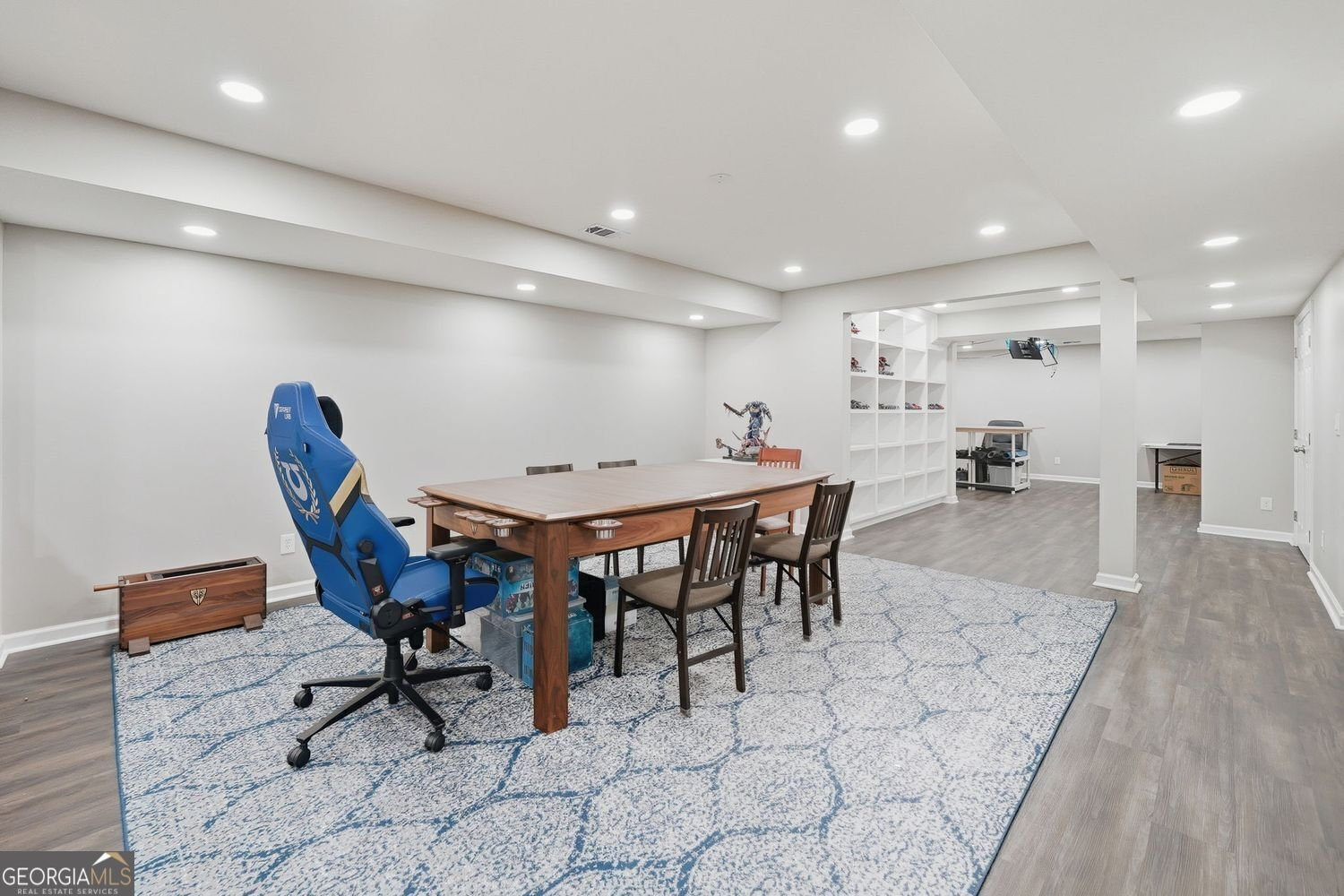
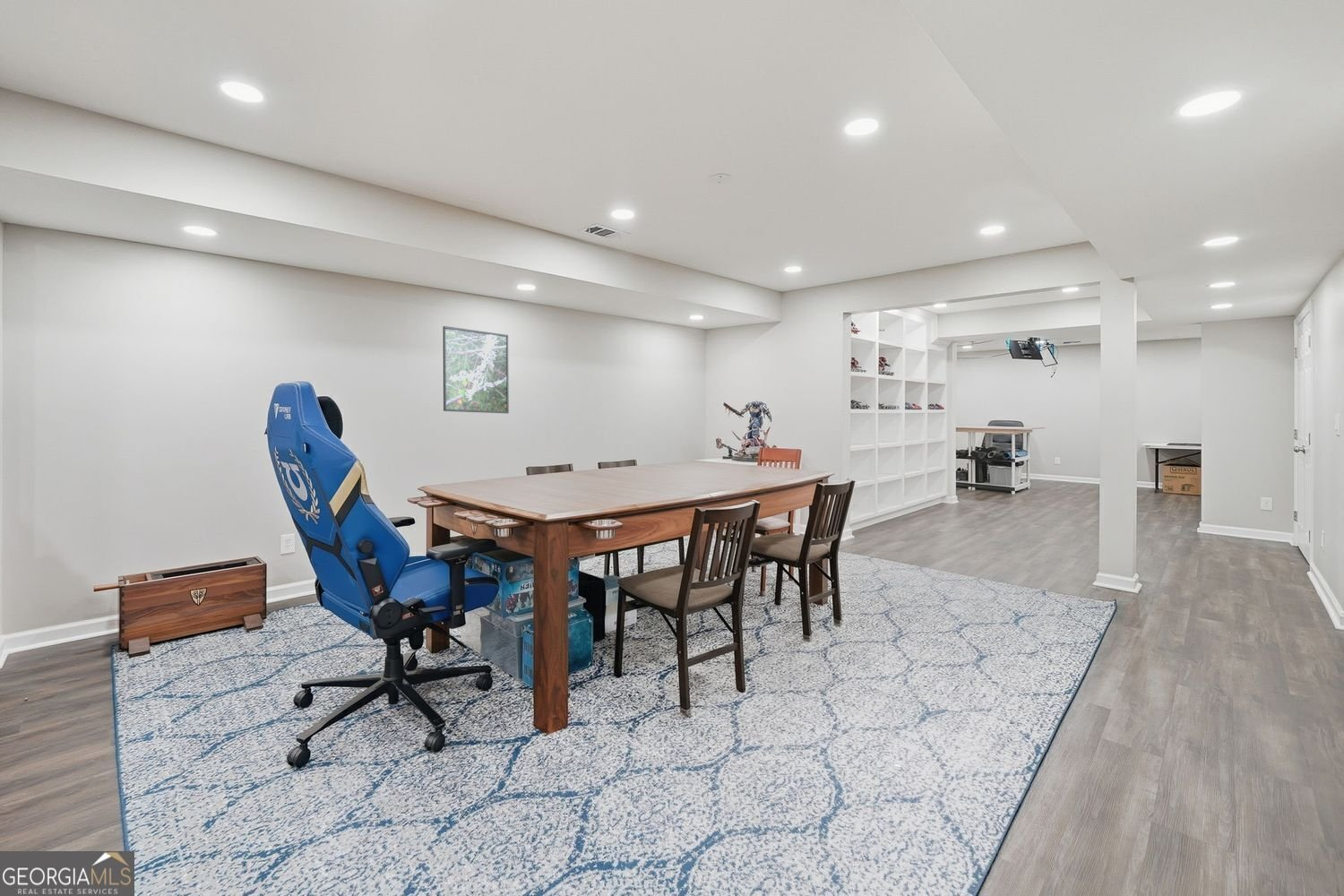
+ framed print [442,325,510,414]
